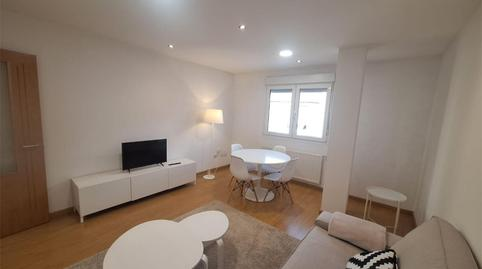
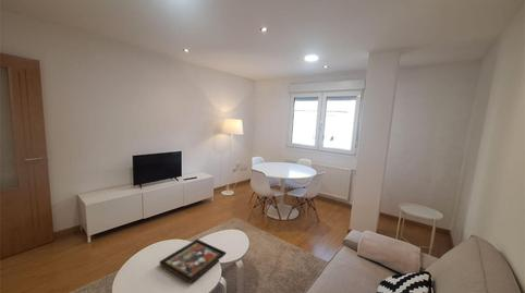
+ decorative tray [158,239,228,283]
